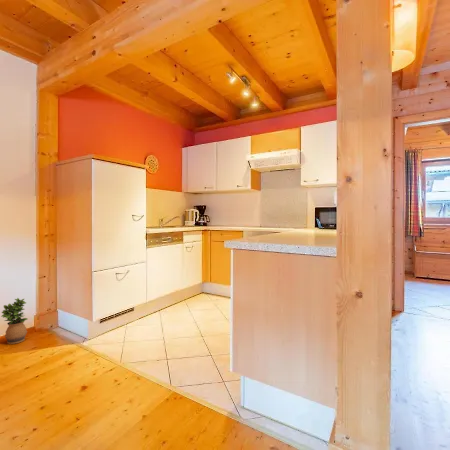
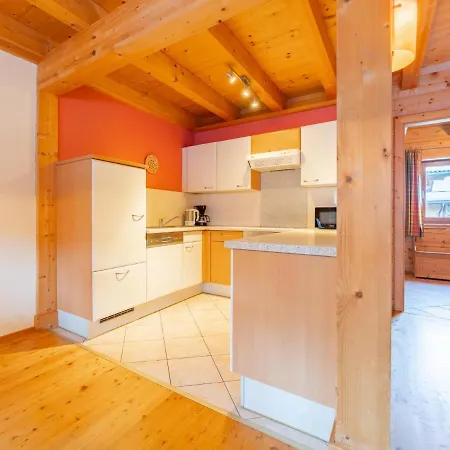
- potted plant [0,297,28,345]
